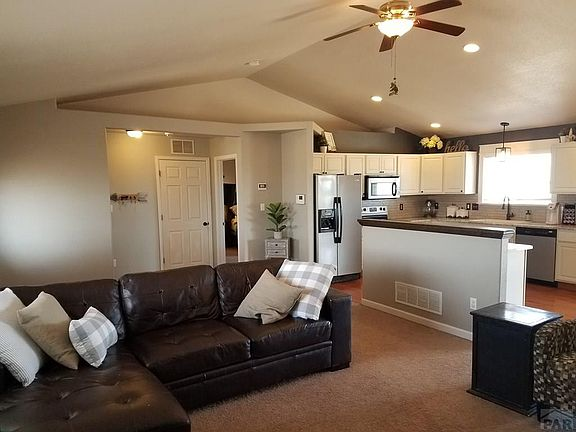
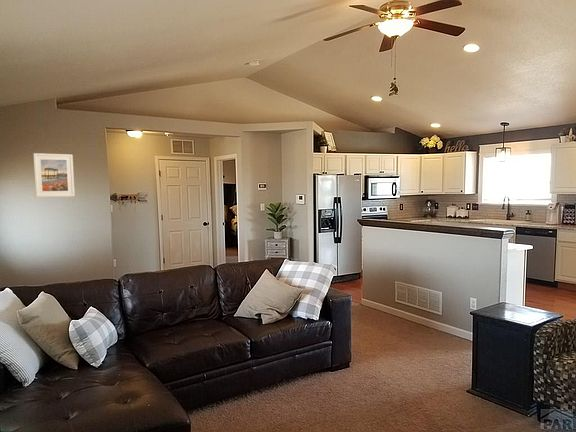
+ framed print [32,152,75,198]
